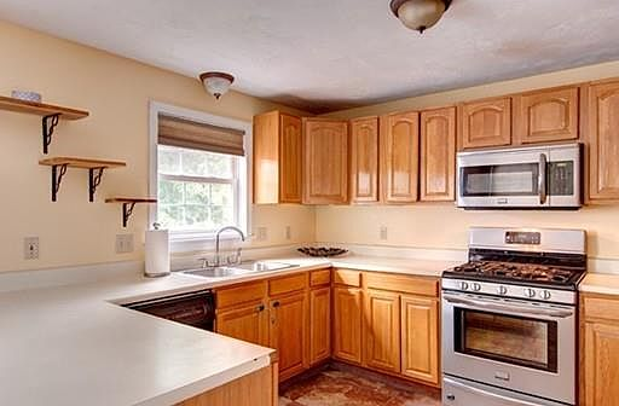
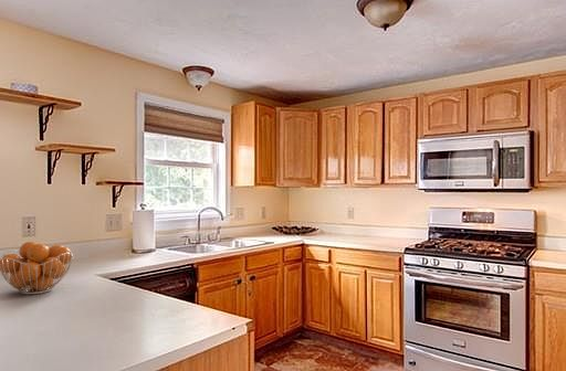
+ fruit basket [0,241,74,296]
